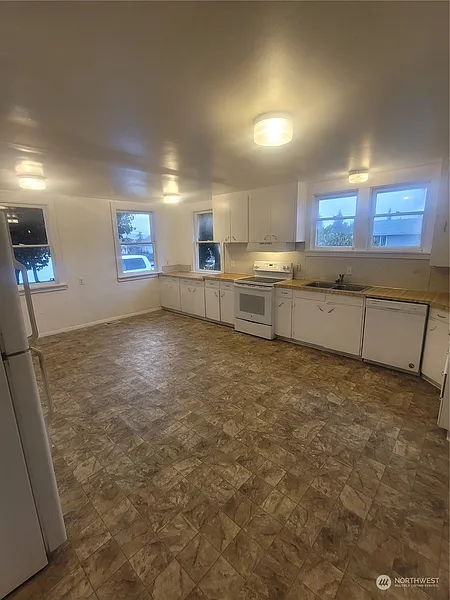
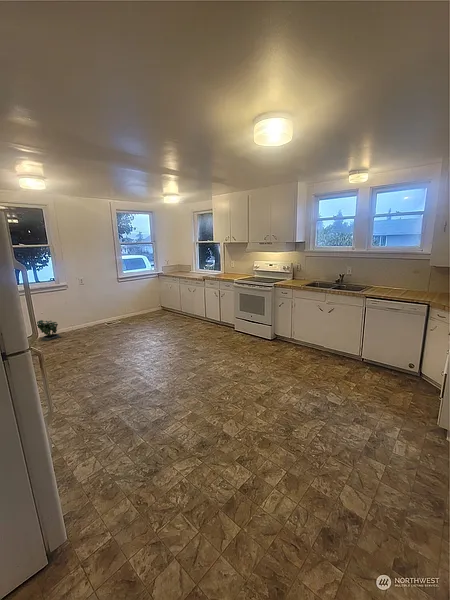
+ potted plant [36,317,61,342]
